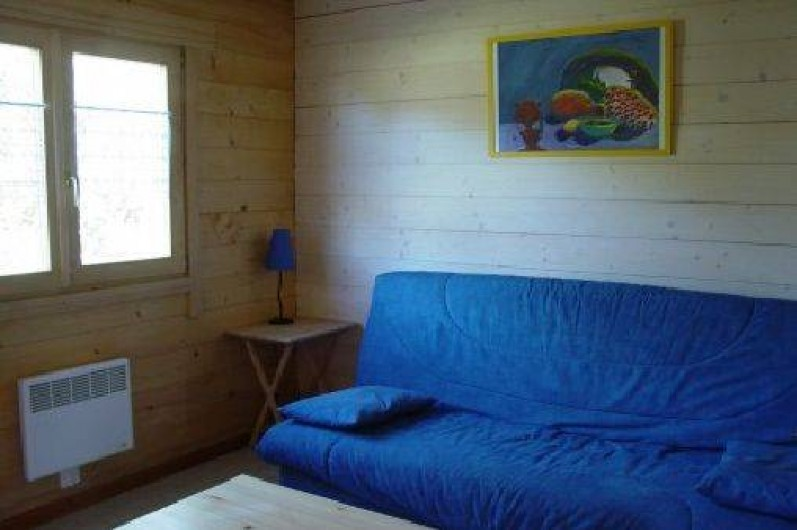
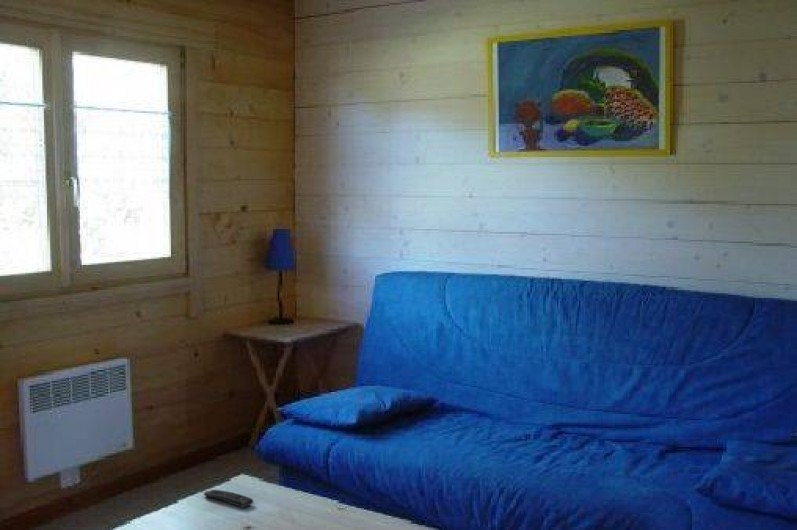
+ remote control [203,489,254,509]
